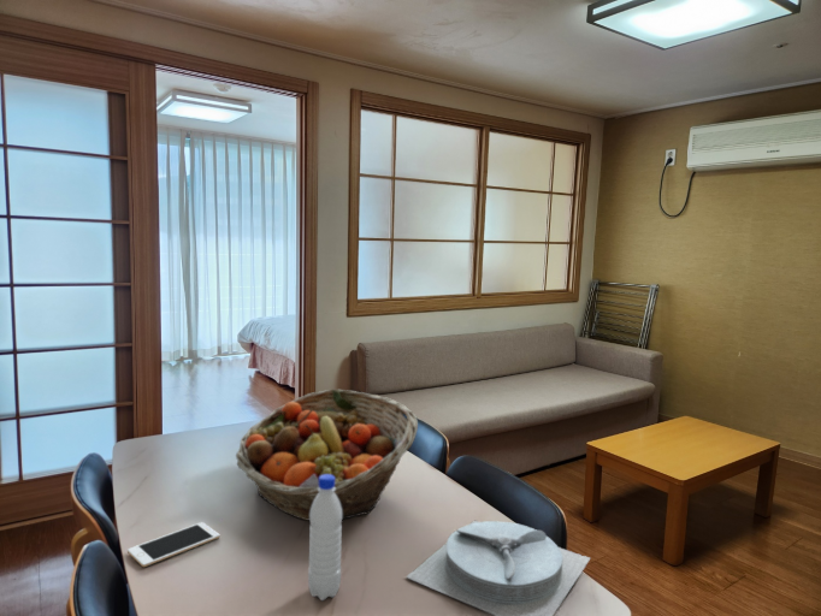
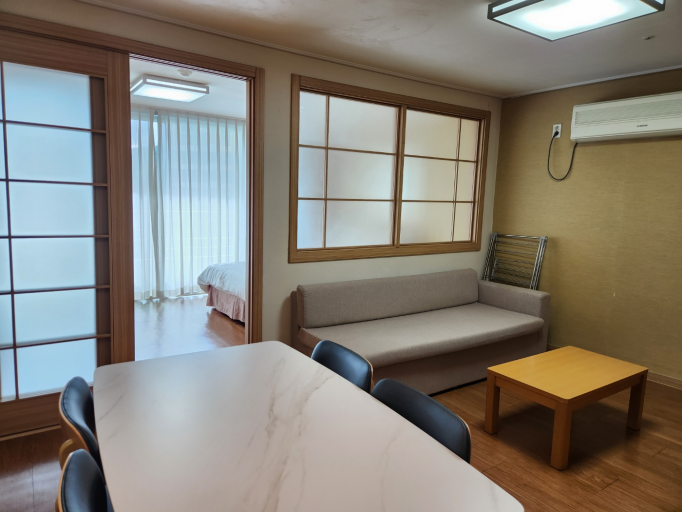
- plate [404,520,591,616]
- fruit basket [235,389,419,521]
- water bottle [307,474,343,602]
- cell phone [126,521,222,568]
